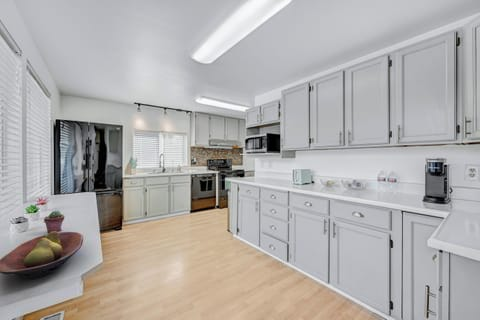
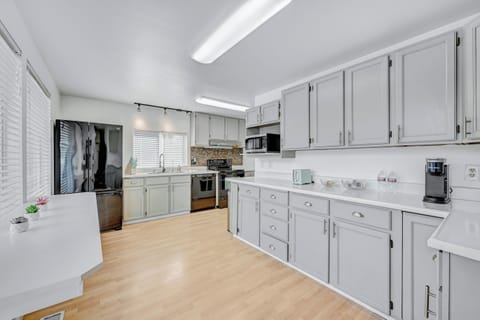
- fruit bowl [0,231,84,280]
- potted succulent [43,210,66,234]
